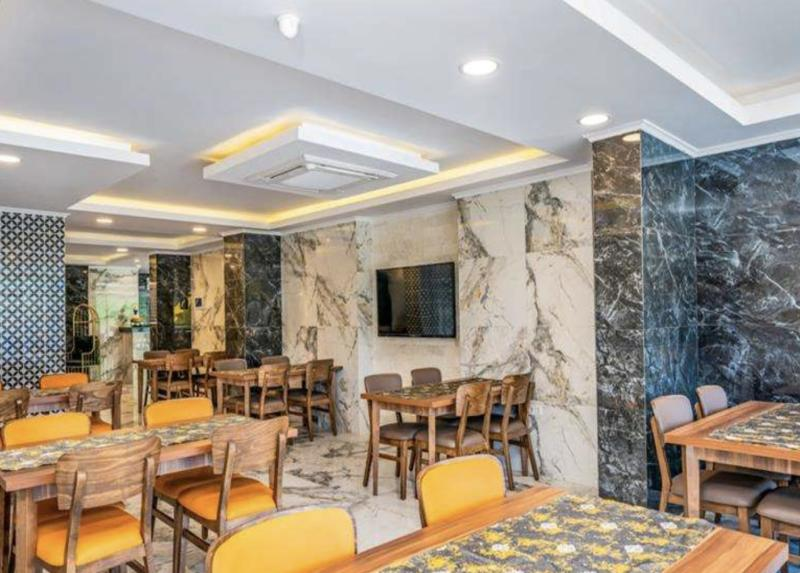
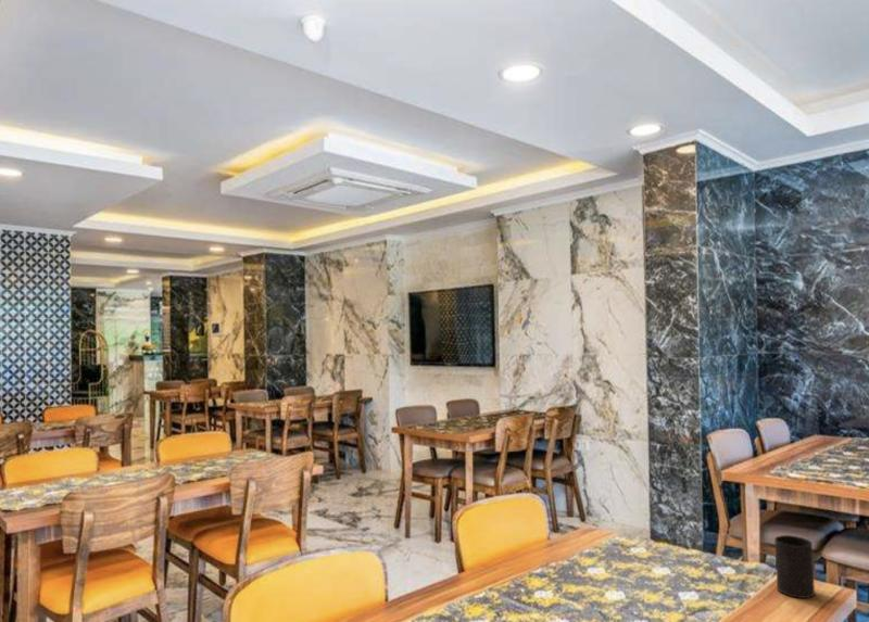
+ cup [773,534,816,599]
